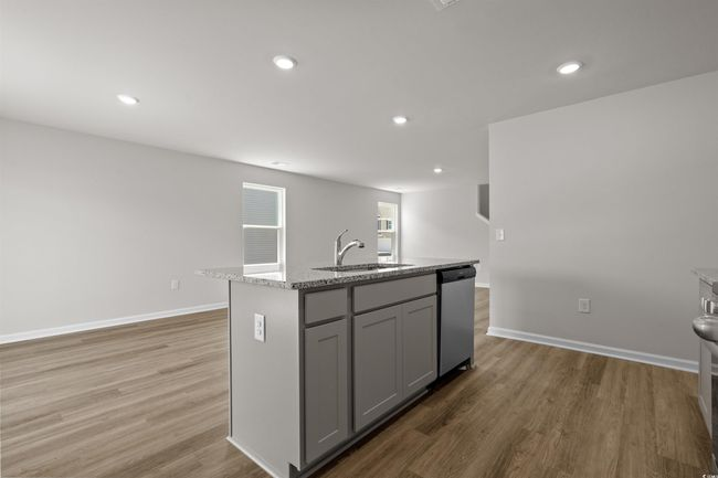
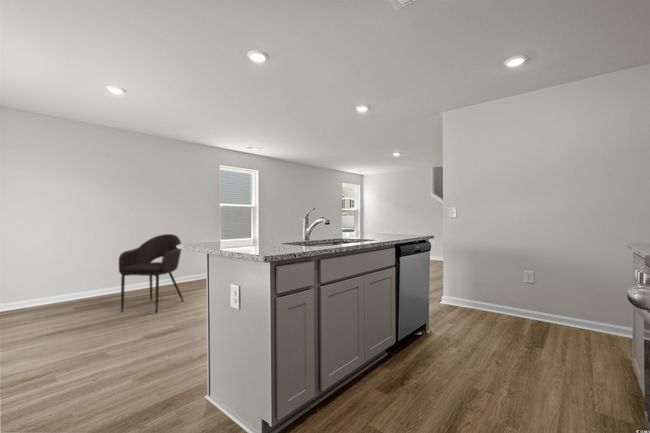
+ armchair [118,233,185,314]
